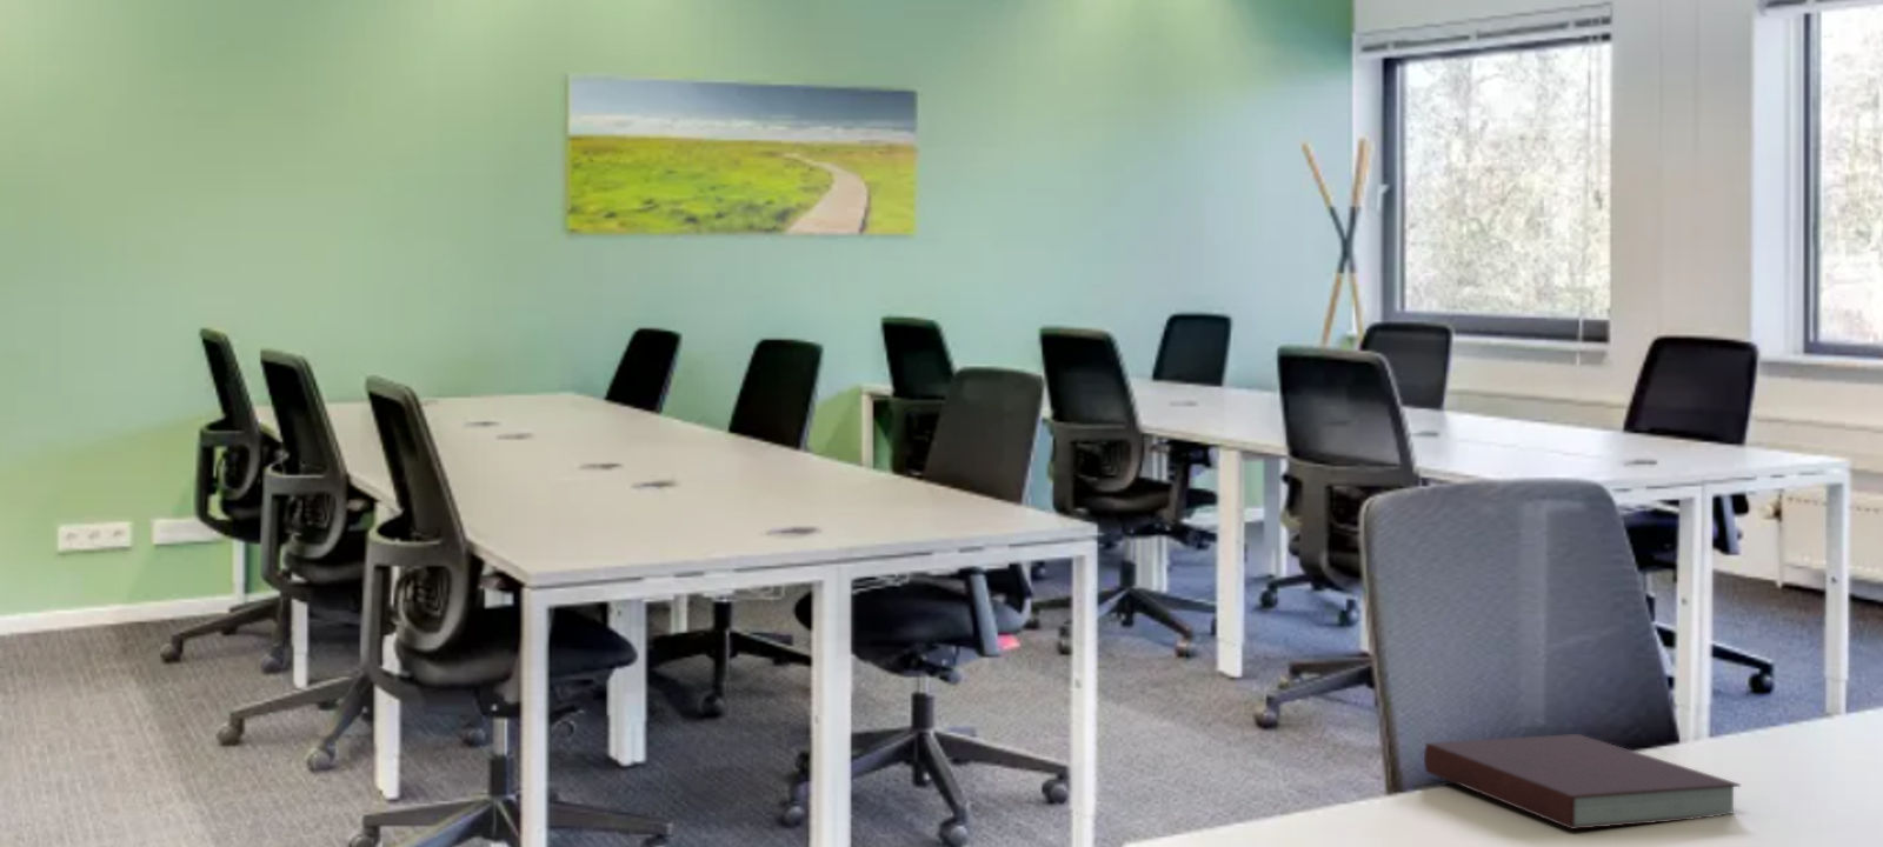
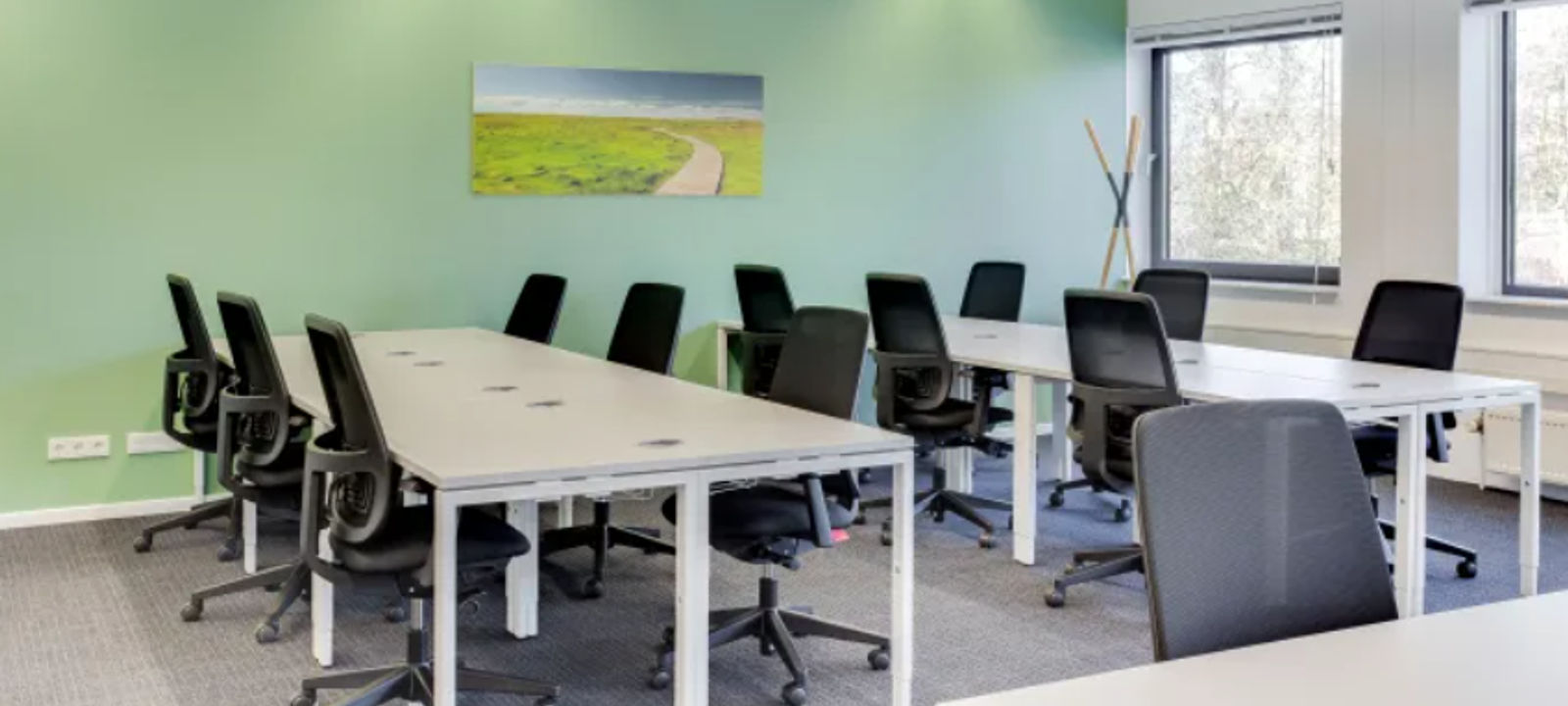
- notebook [1423,733,1741,830]
